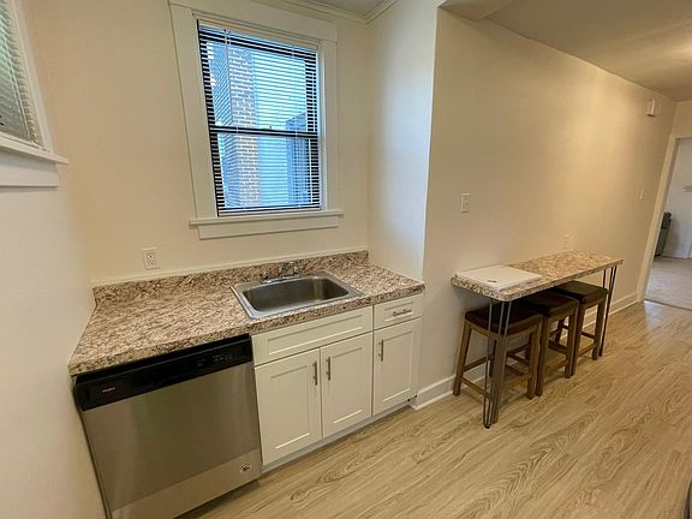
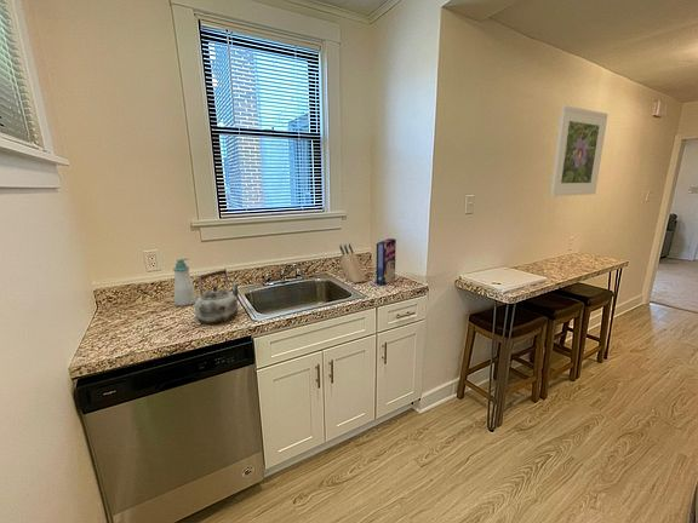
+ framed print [549,104,608,197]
+ kettle [193,268,240,324]
+ knife block [339,243,367,285]
+ cereal box [376,237,397,287]
+ soap bottle [172,257,198,308]
